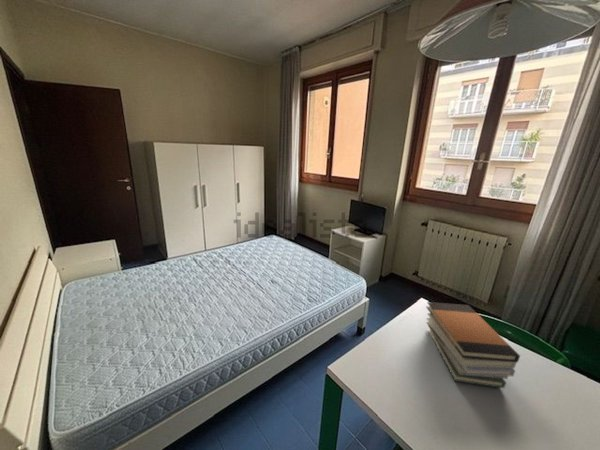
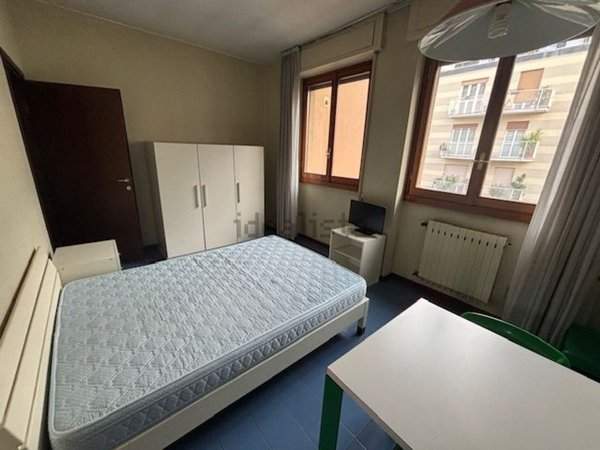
- book stack [425,301,521,389]
